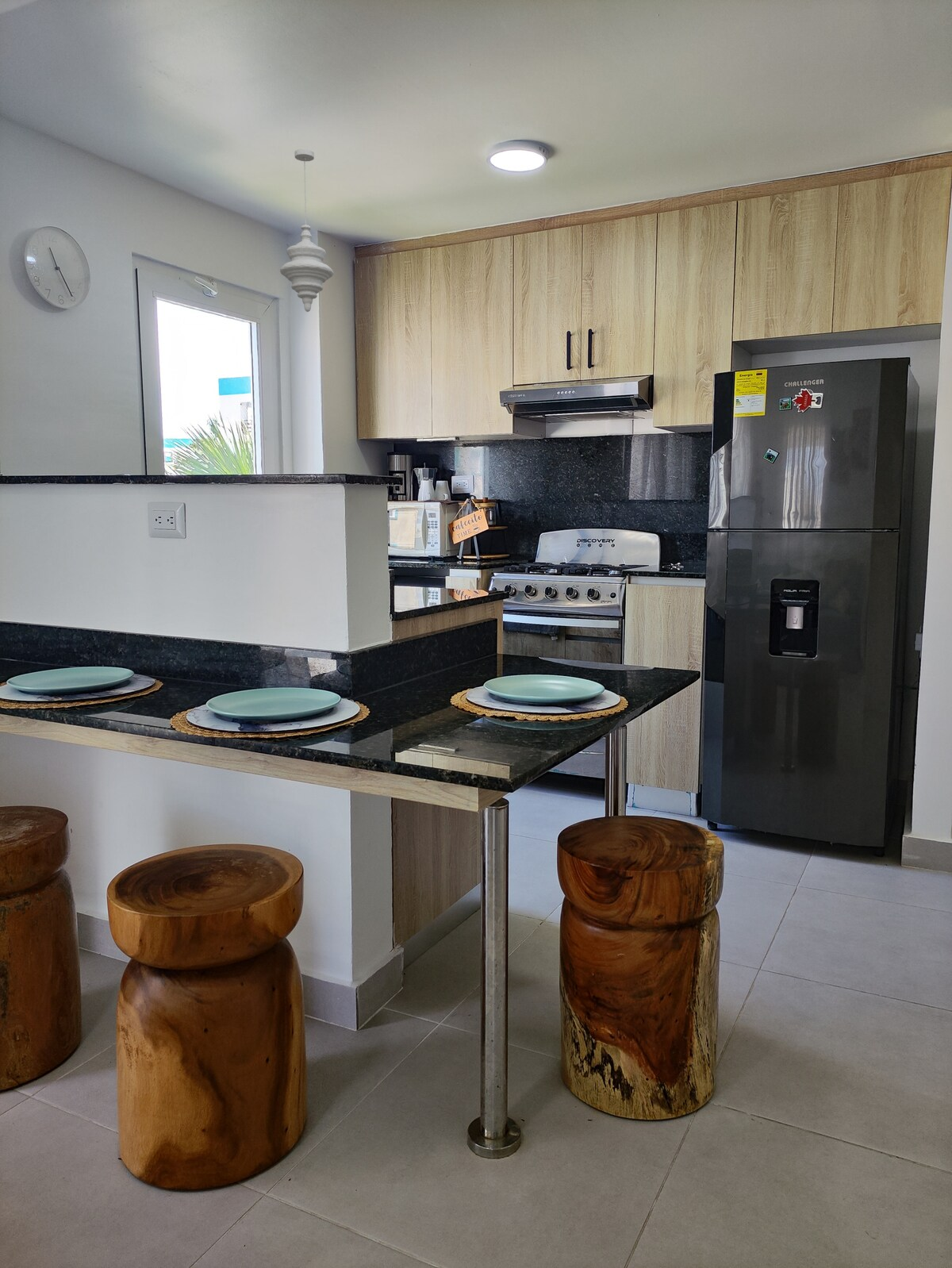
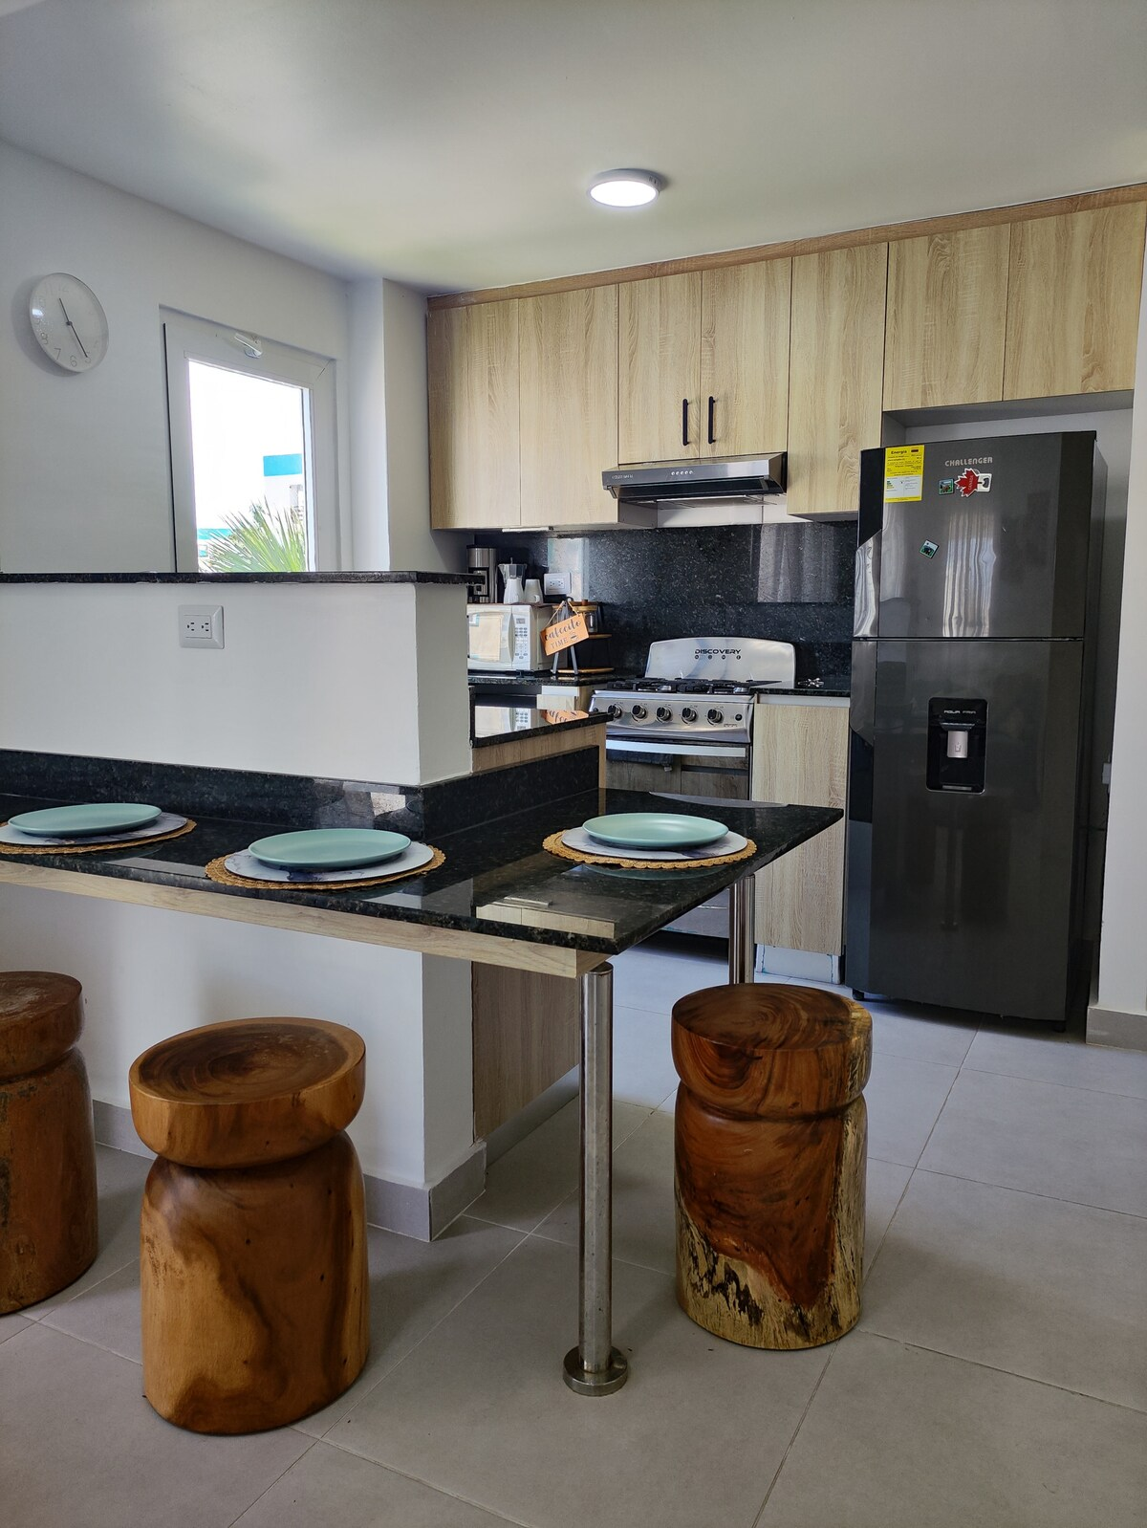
- pendant light [279,148,334,313]
